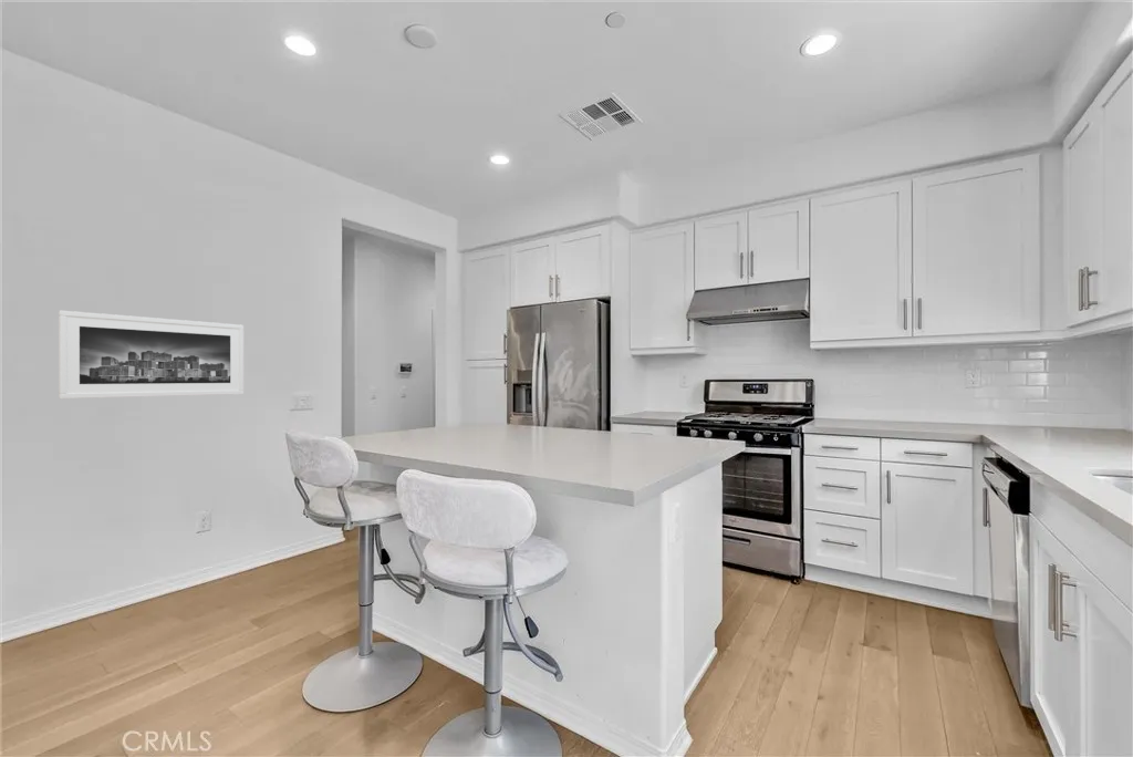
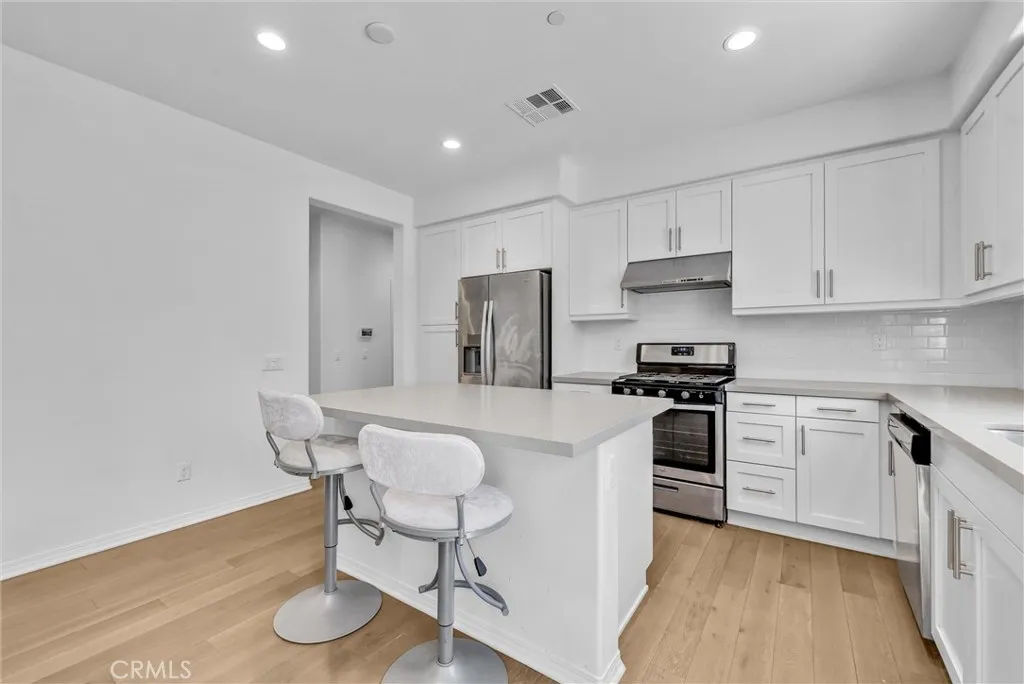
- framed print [58,310,245,400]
